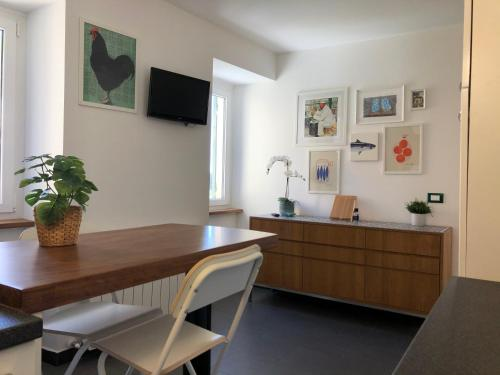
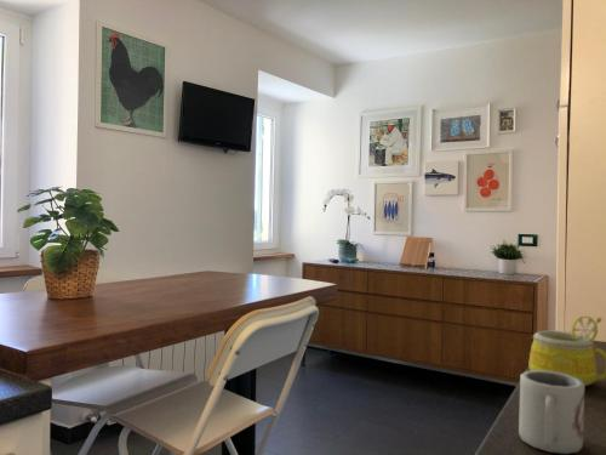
+ mug [528,314,606,387]
+ cup [518,370,585,455]
